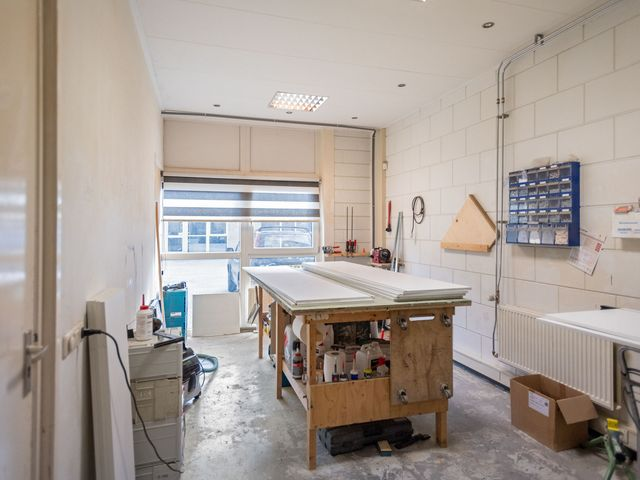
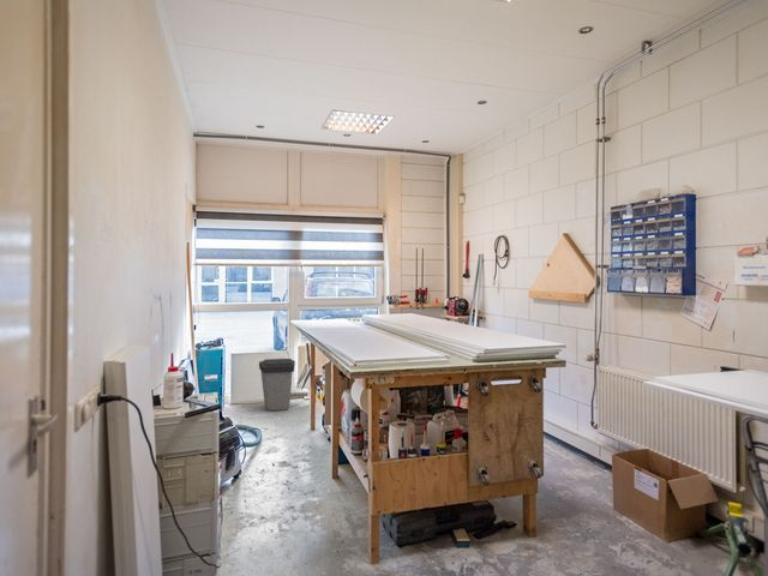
+ trash can [258,358,296,412]
